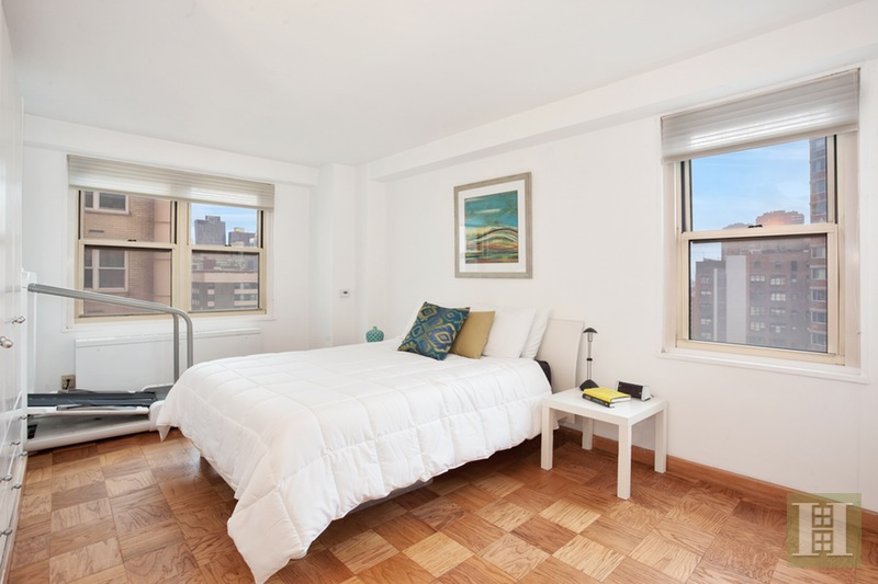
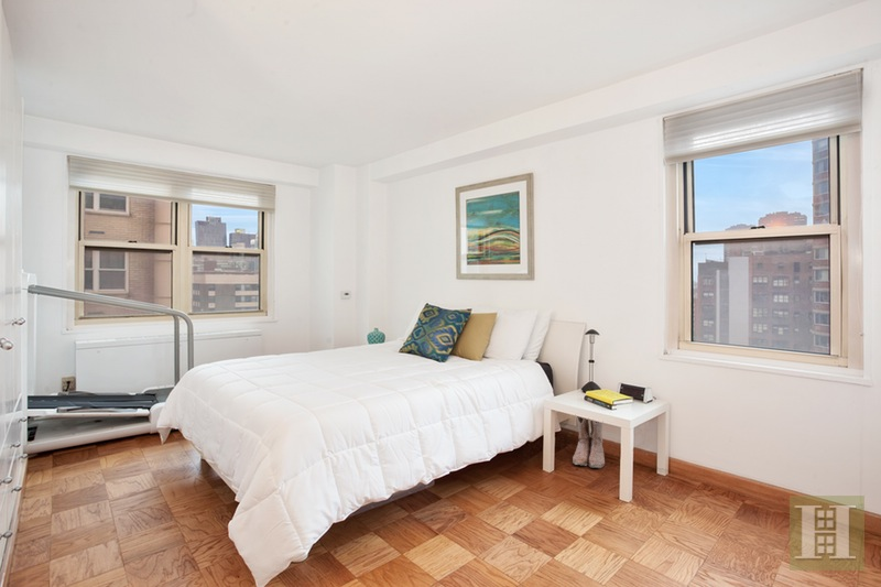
+ boots [572,415,606,469]
